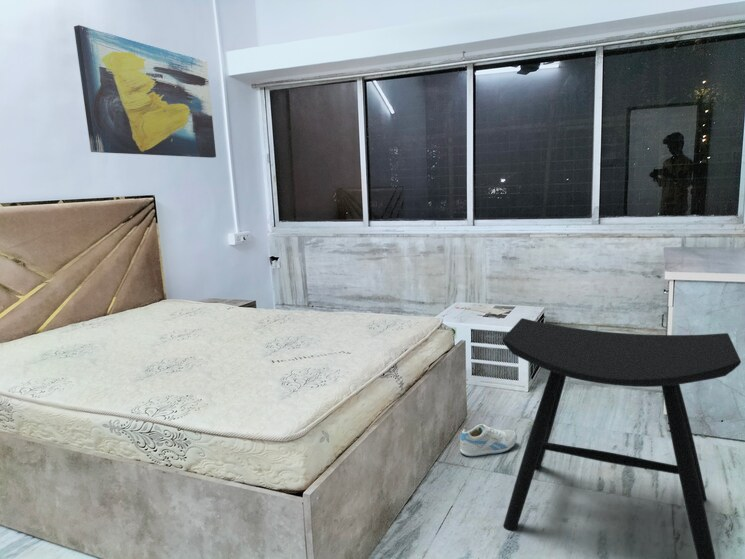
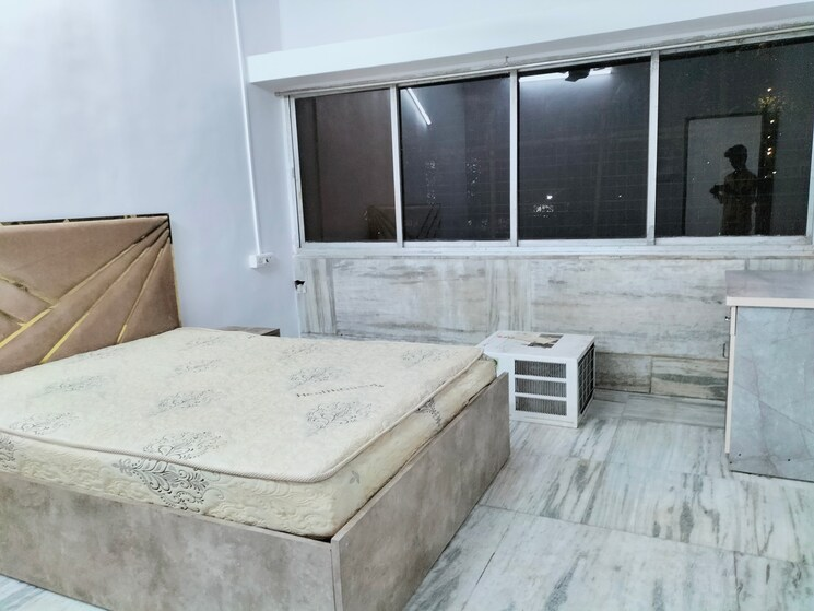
- stool [501,317,742,559]
- sneaker [459,423,518,457]
- wall art [73,24,217,159]
